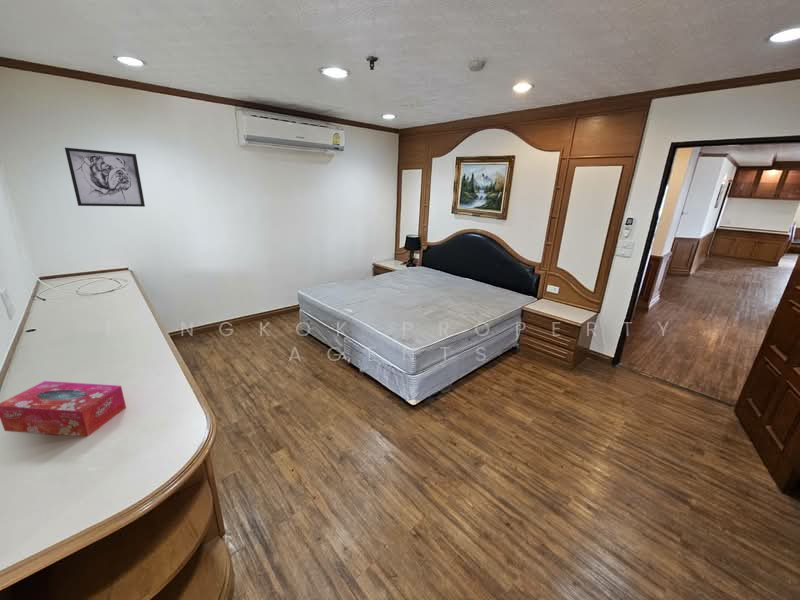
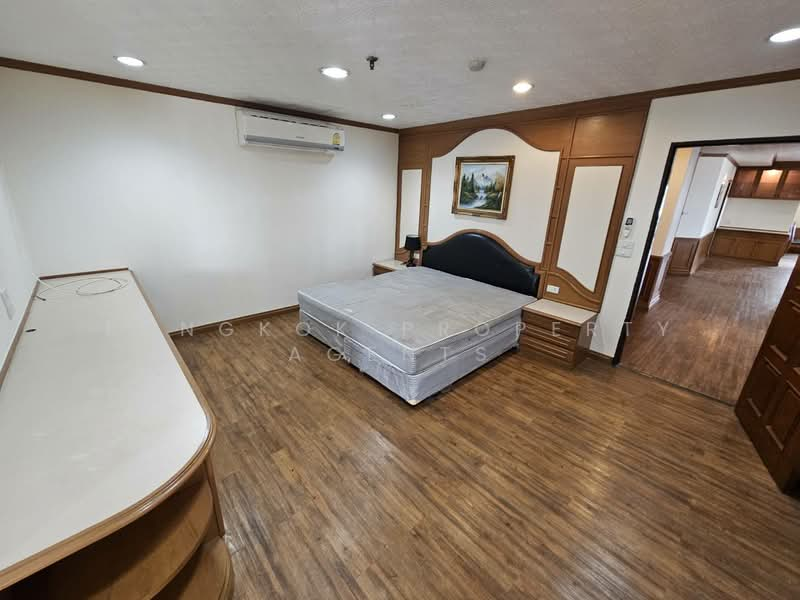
- wall art [64,147,146,208]
- tissue box [0,380,127,437]
